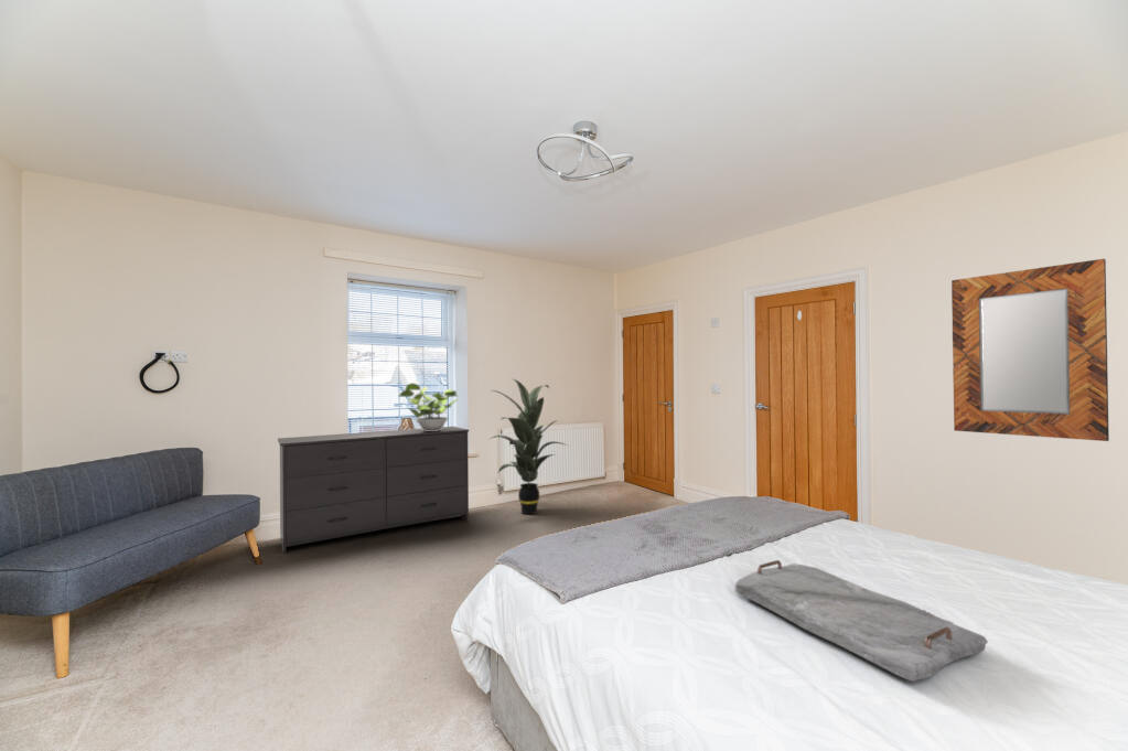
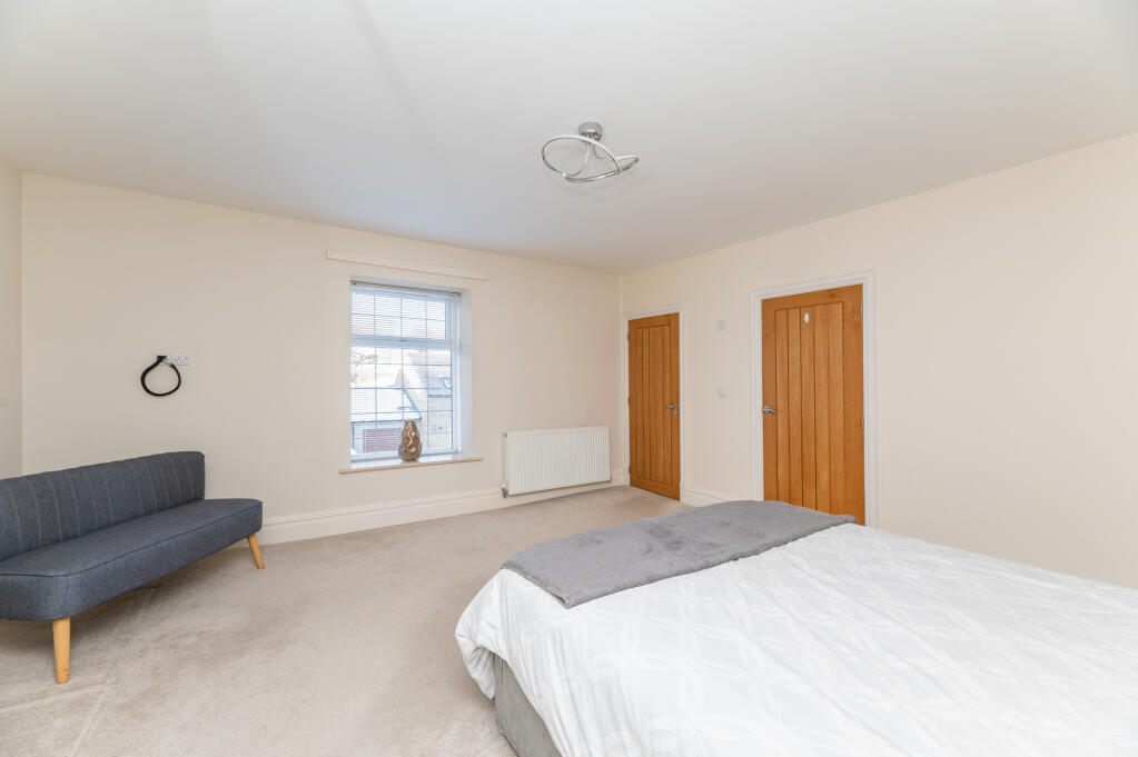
- potted plant [398,382,459,431]
- serving tray [734,559,989,683]
- dresser [277,426,470,555]
- indoor plant [487,378,569,515]
- home mirror [950,258,1110,442]
